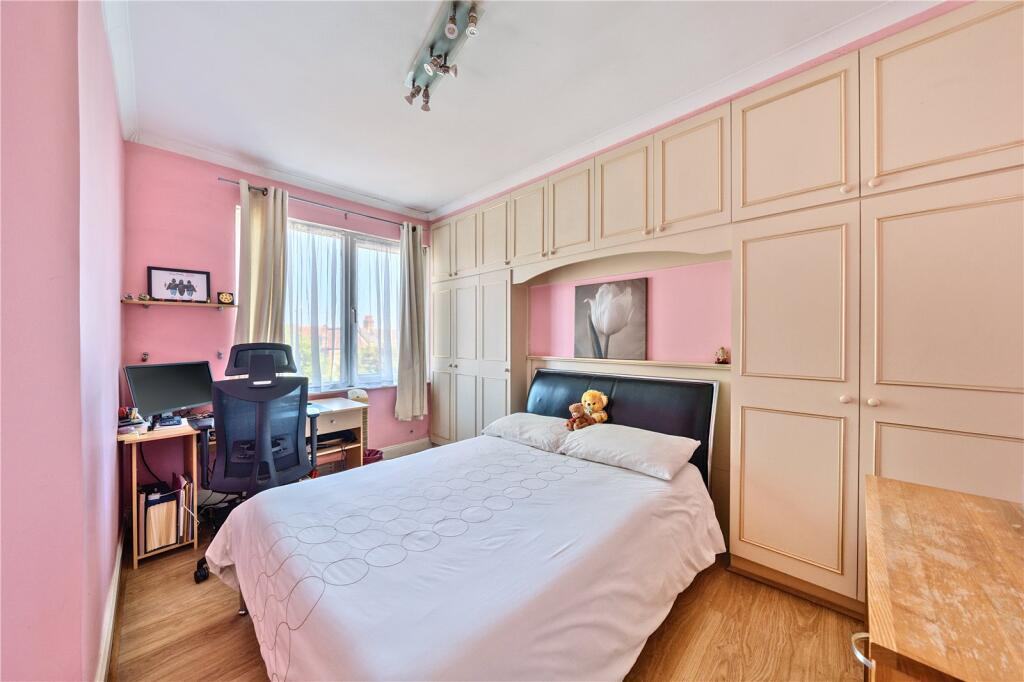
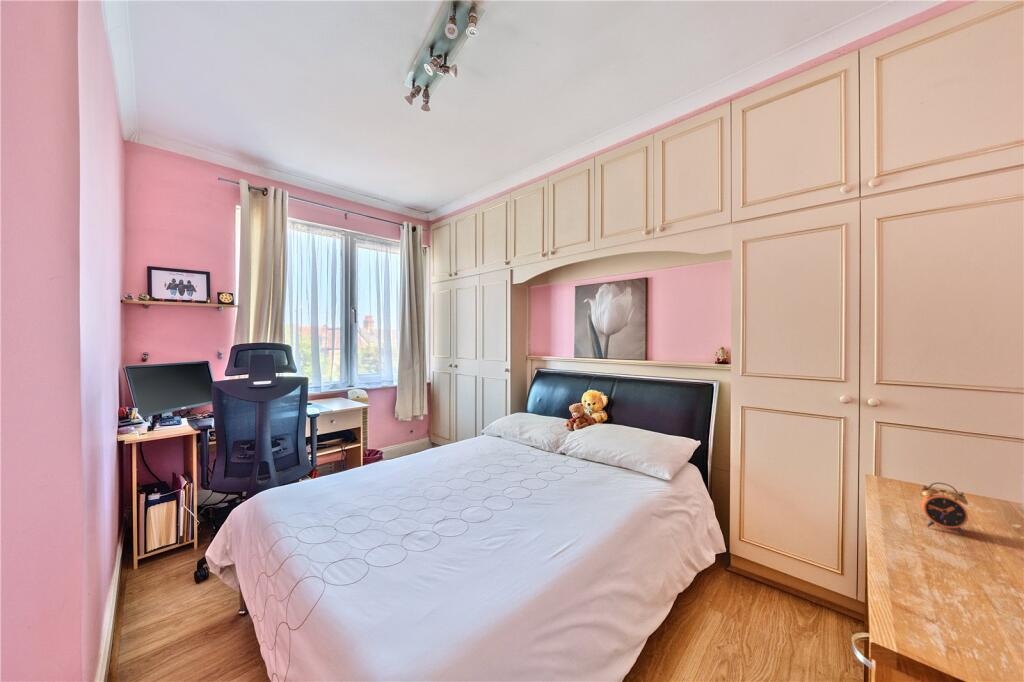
+ alarm clock [919,482,969,536]
